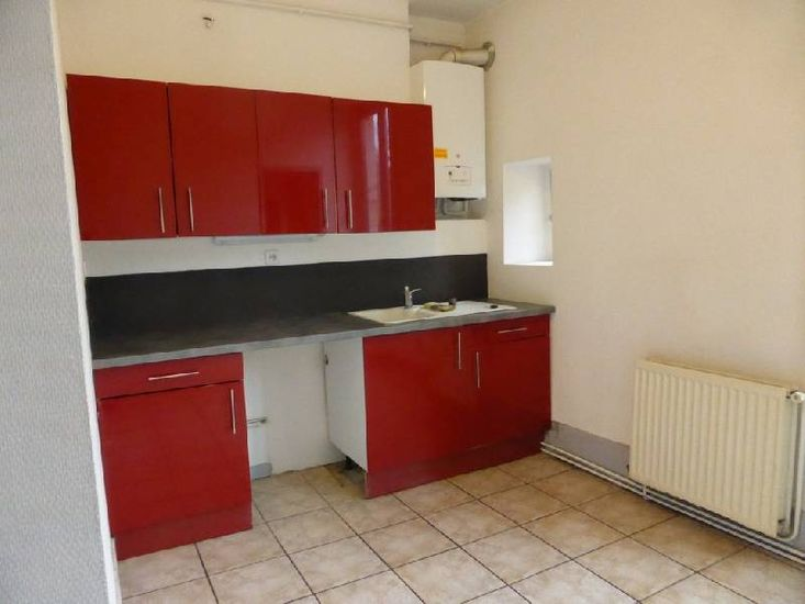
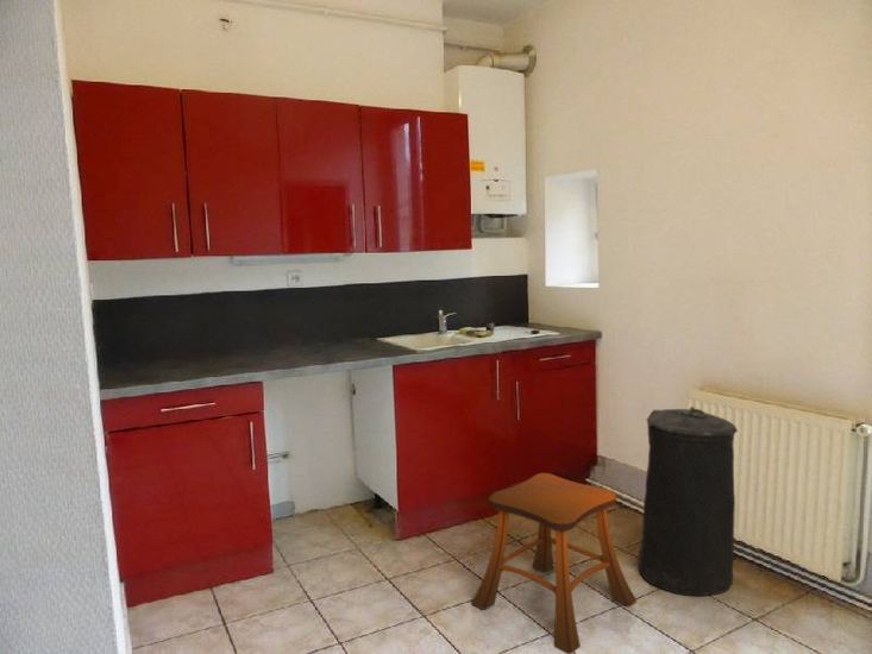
+ trash can [638,405,739,598]
+ stool [470,472,639,654]
